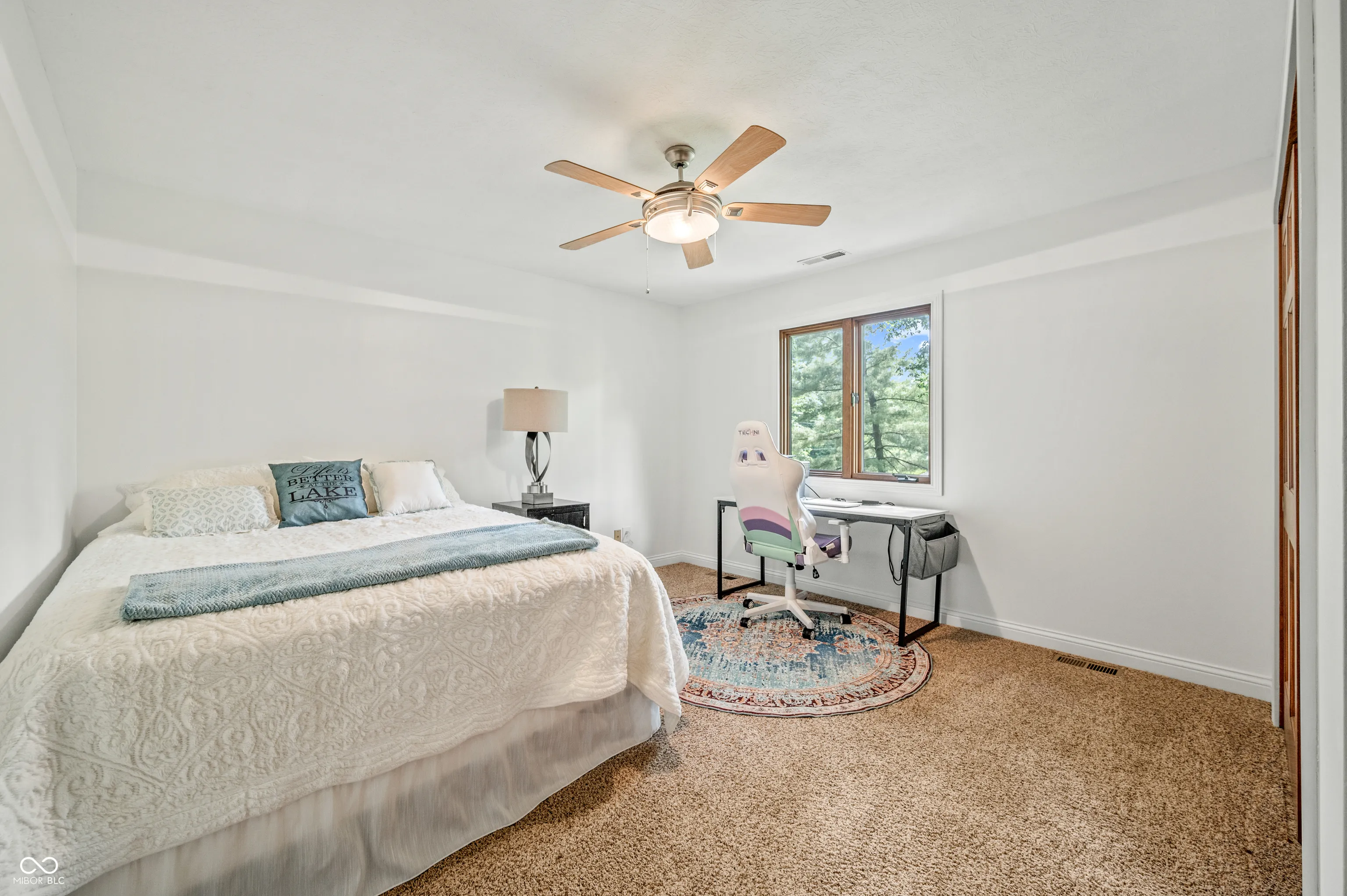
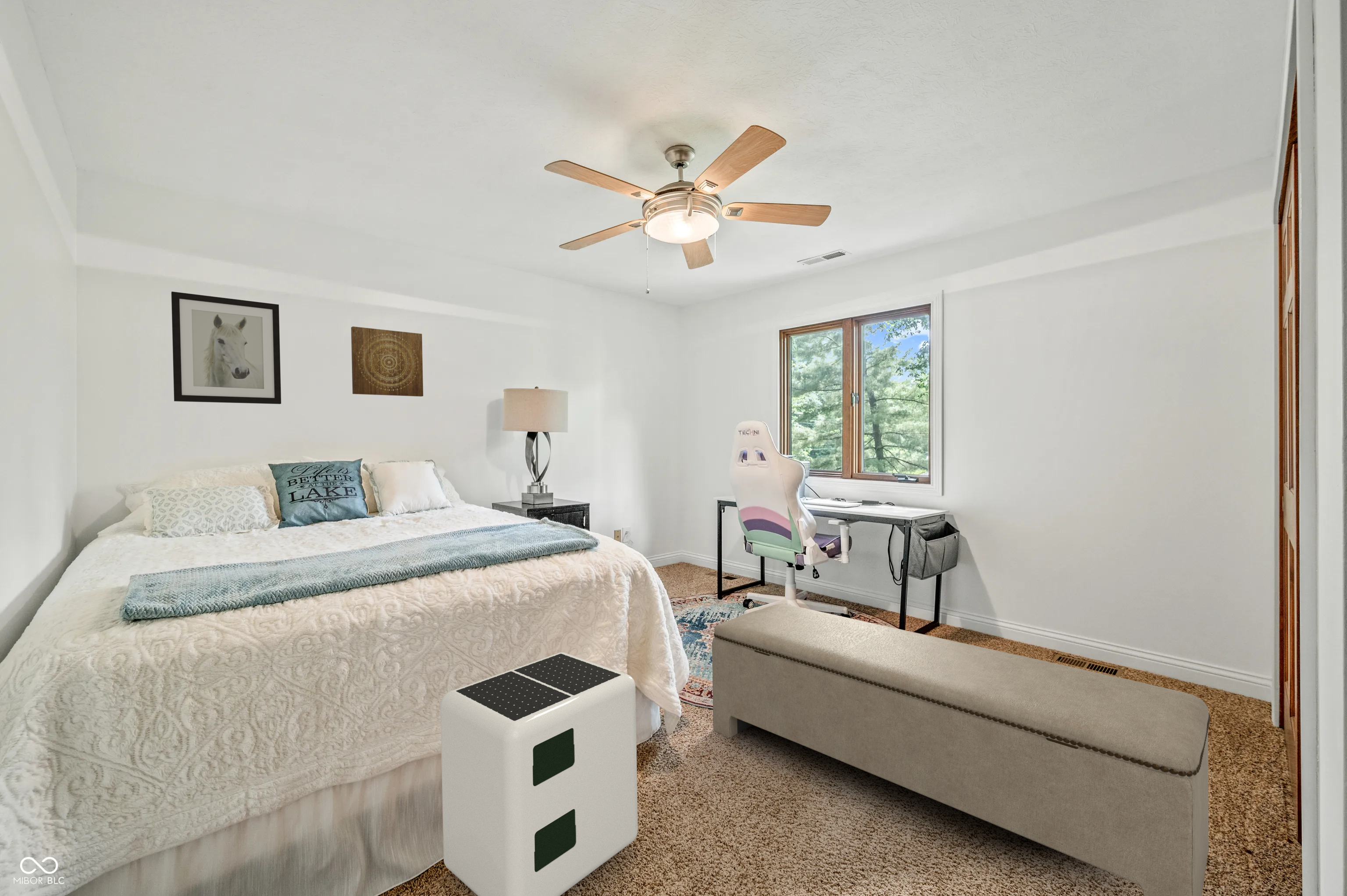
+ wall art [351,326,424,397]
+ air purifier [440,652,638,896]
+ wall art [171,291,282,405]
+ bench [712,603,1211,896]
